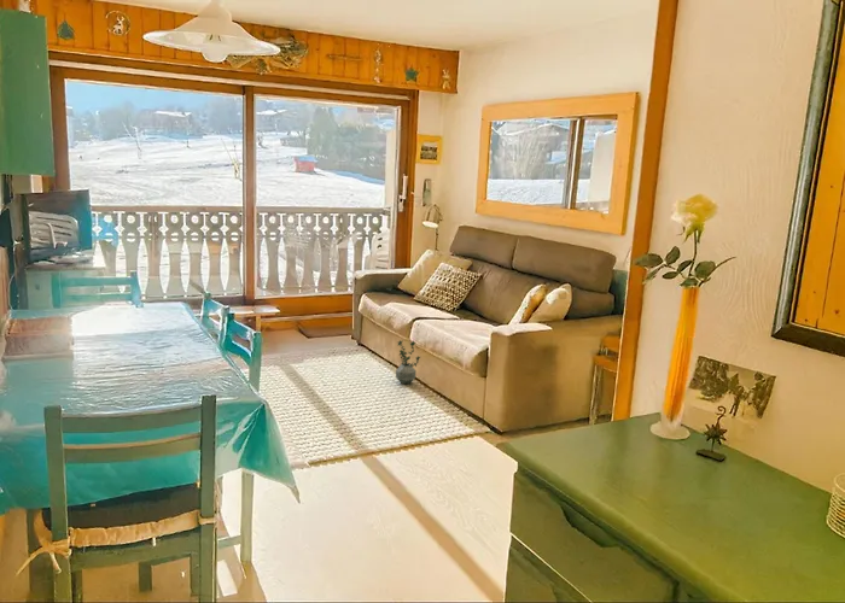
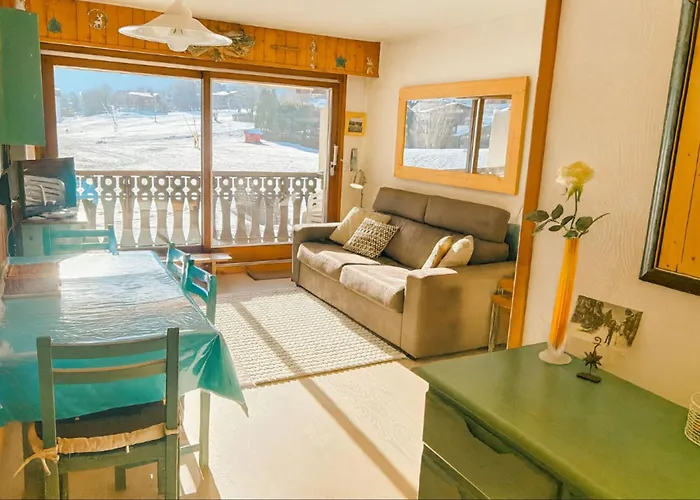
- potted plant [395,339,421,386]
